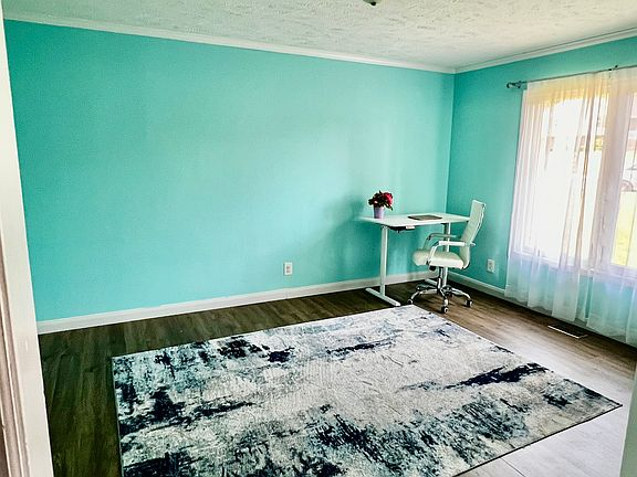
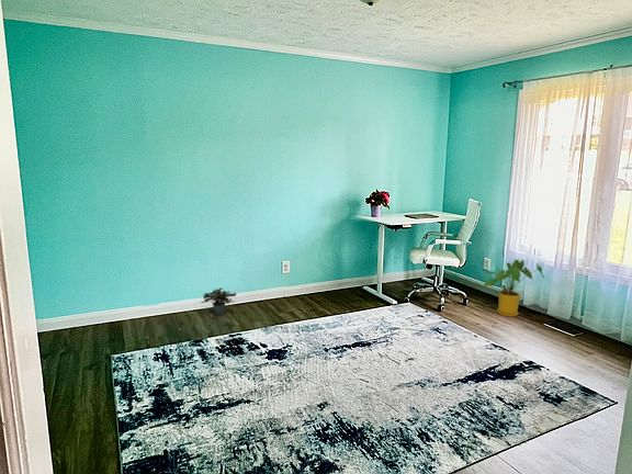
+ house plant [482,259,545,318]
+ potted plant [201,287,237,316]
